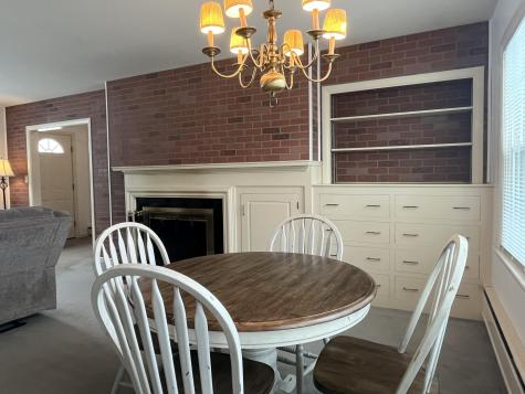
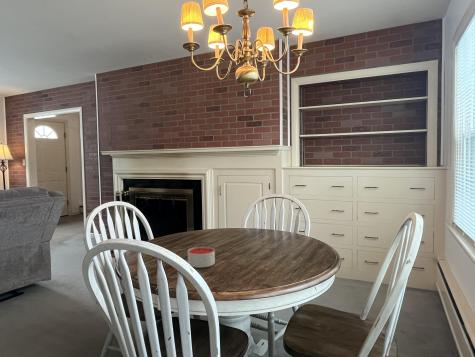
+ candle [187,246,216,269]
